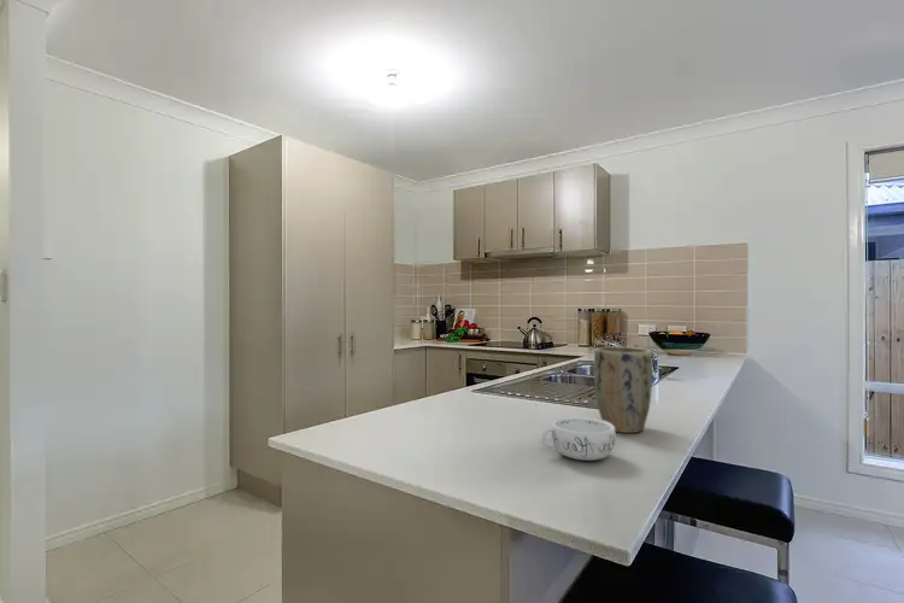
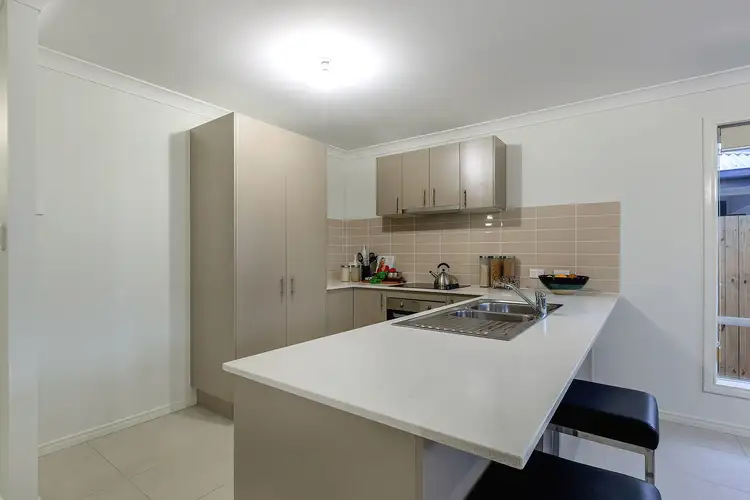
- decorative bowl [541,416,617,462]
- plant pot [593,345,653,434]
